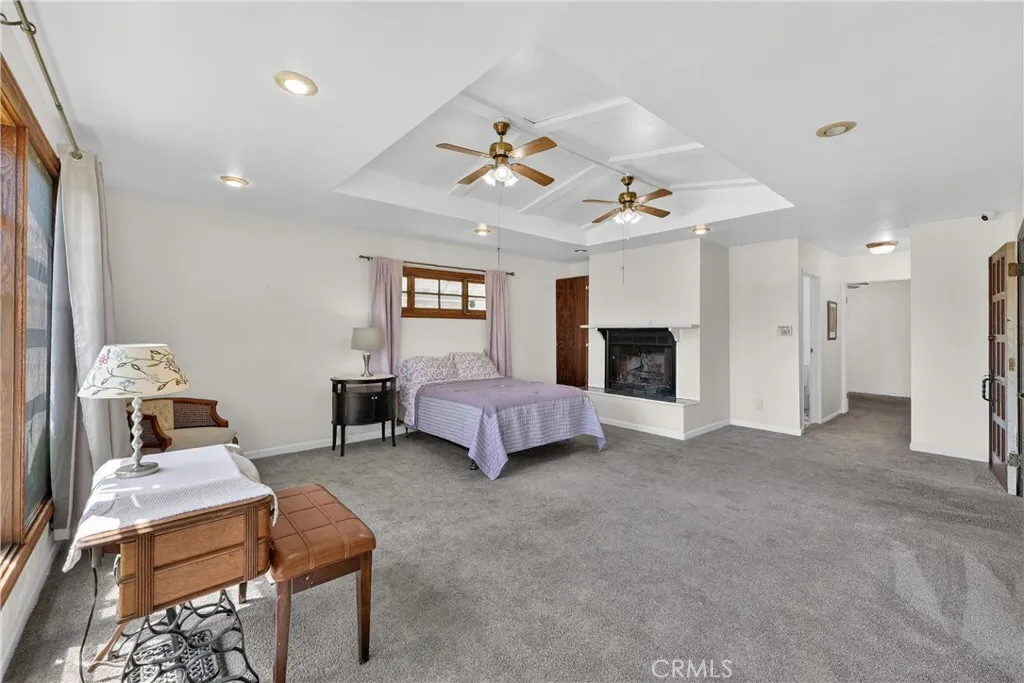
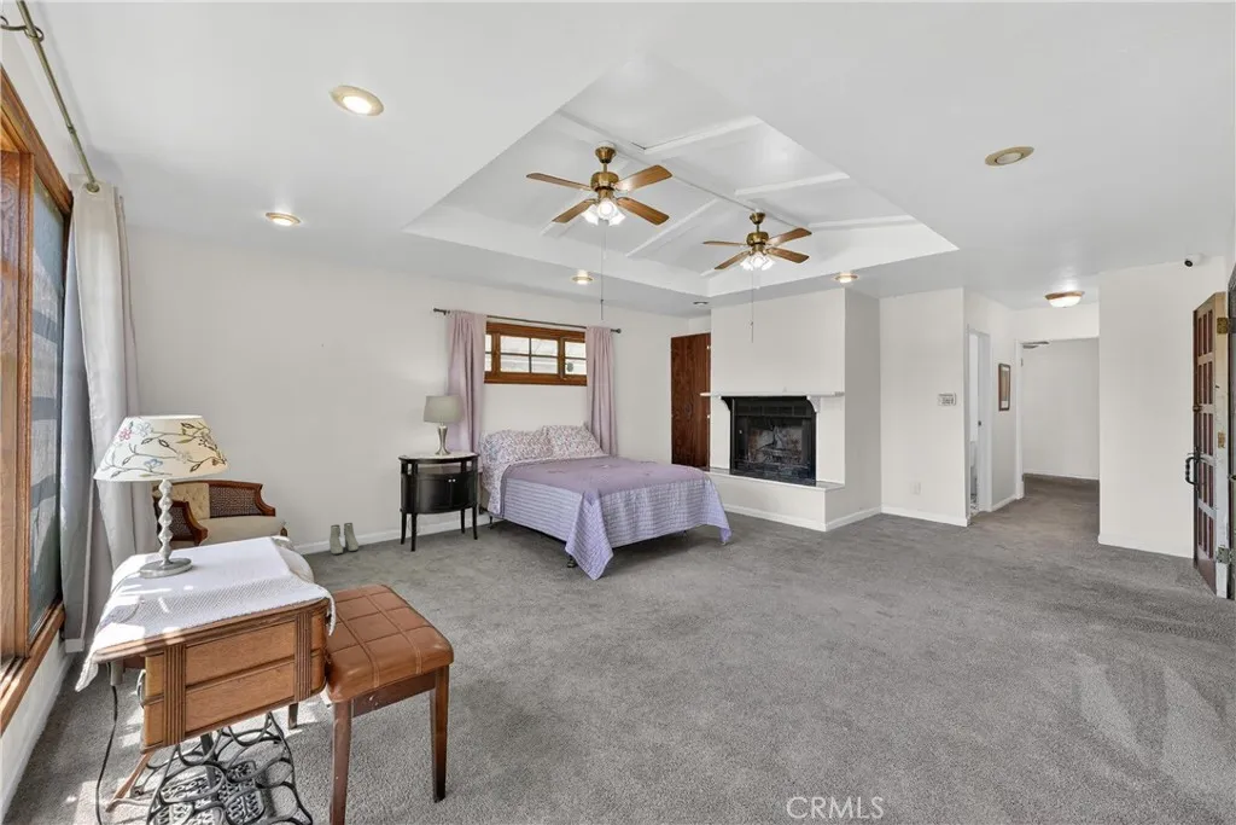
+ boots [328,522,360,556]
